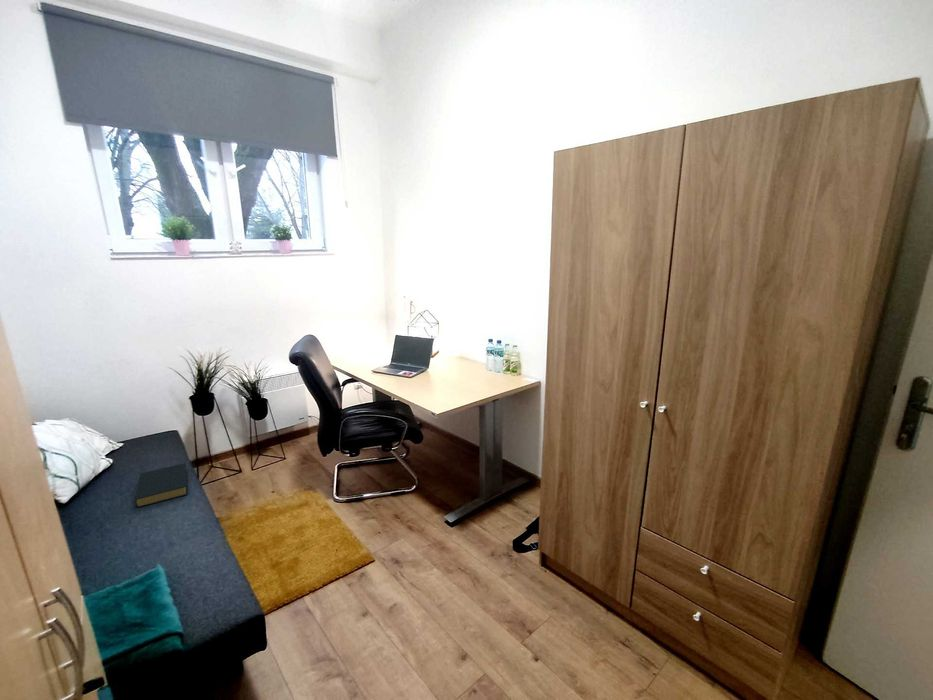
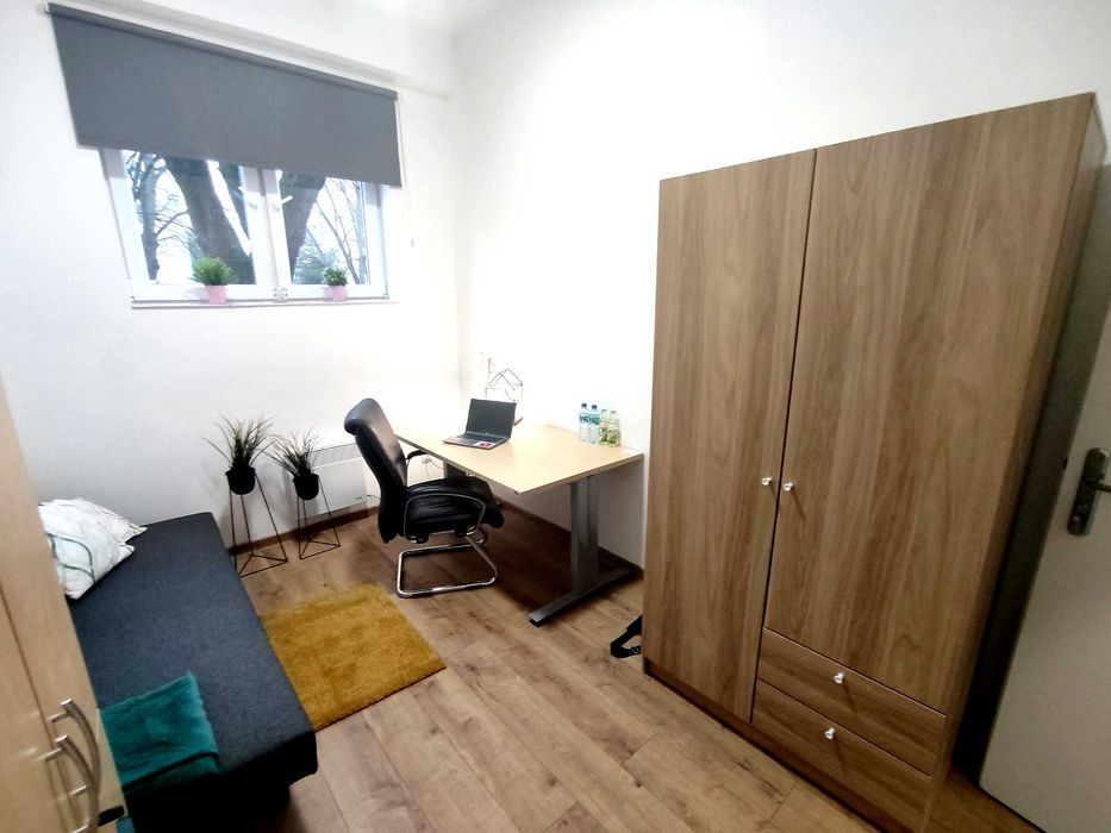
- hardback book [134,462,189,508]
